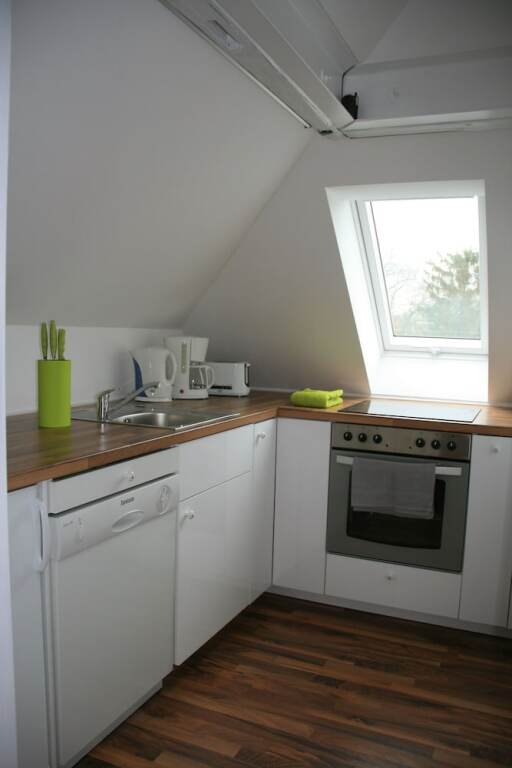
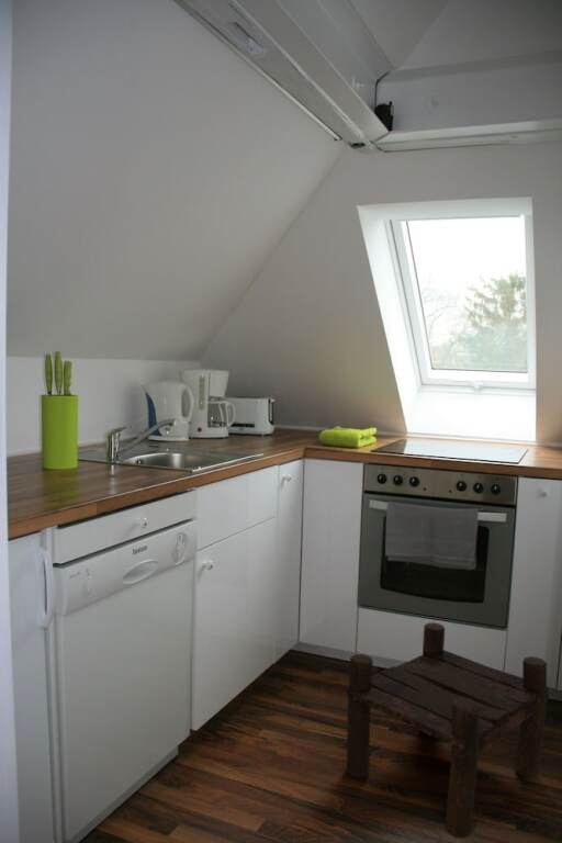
+ stool [346,621,550,840]
